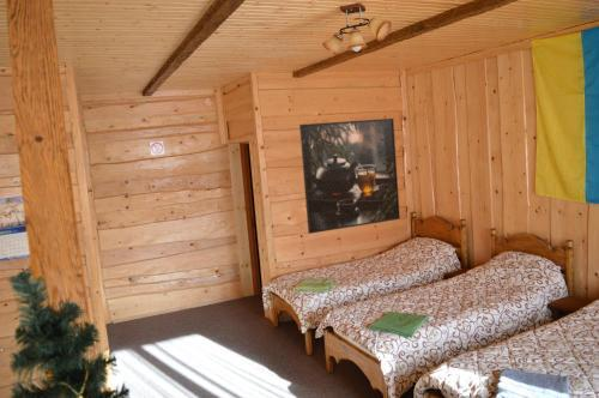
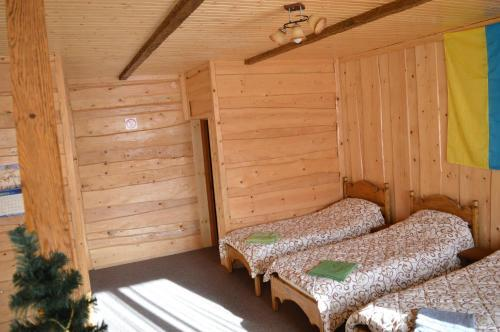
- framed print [298,117,401,235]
